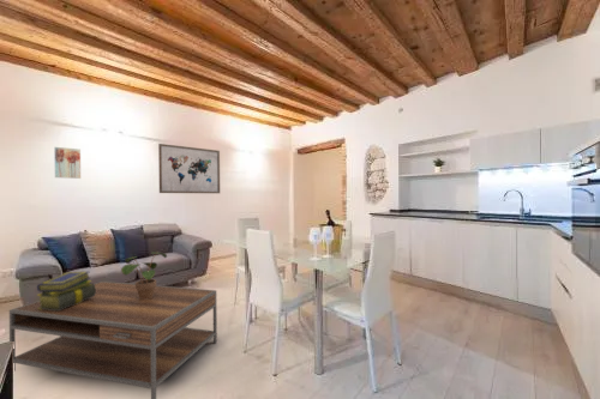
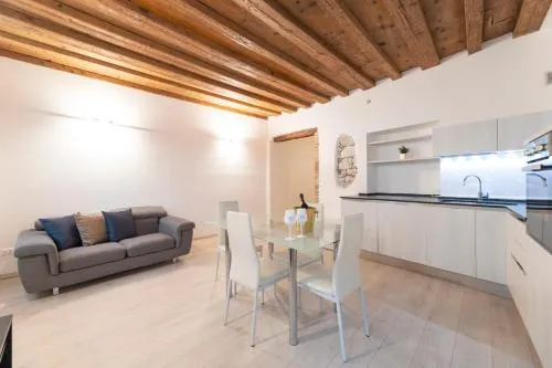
- stack of books [36,271,96,310]
- potted plant [120,250,168,300]
- wall art [54,146,82,180]
- wall art [157,143,221,194]
- coffee table [8,280,218,399]
